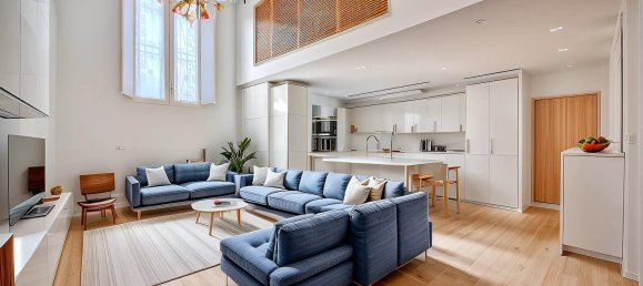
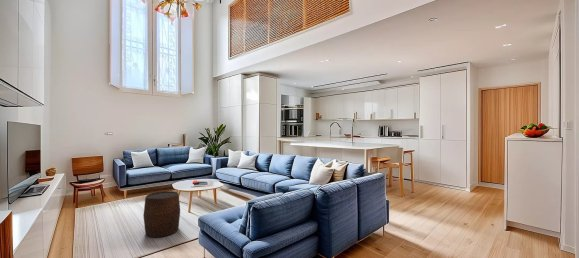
+ stool [142,190,181,238]
